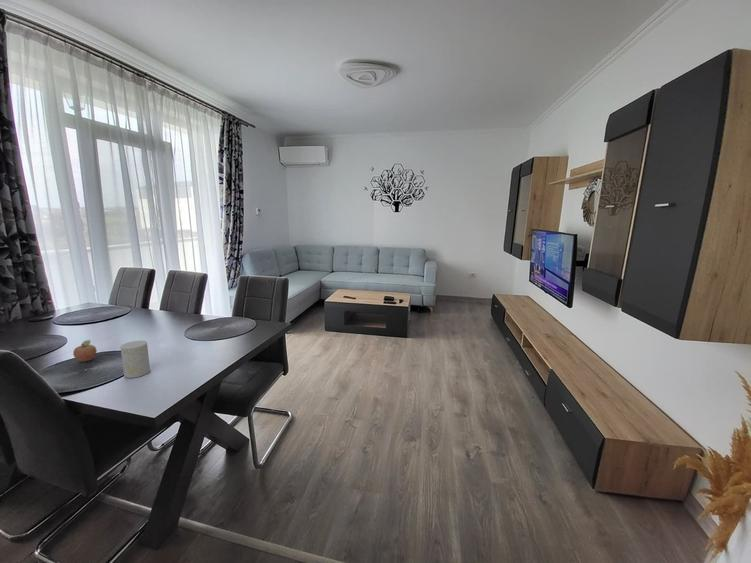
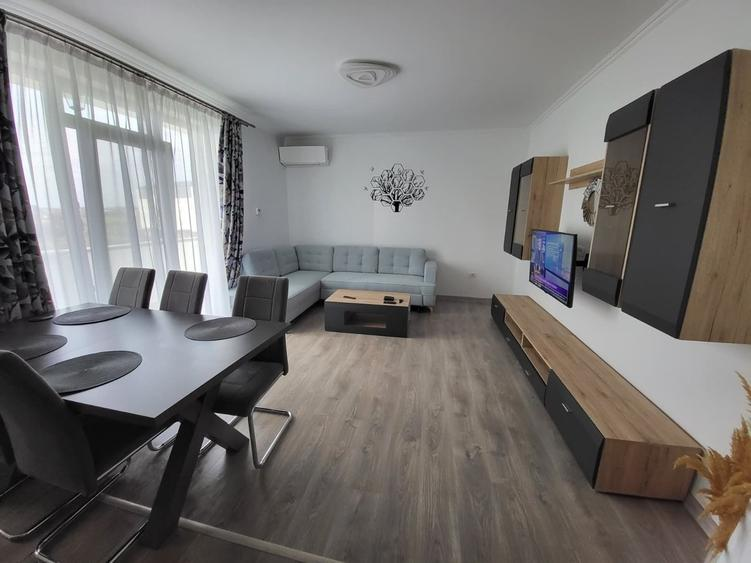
- fruit [72,339,98,362]
- cup [120,340,151,379]
